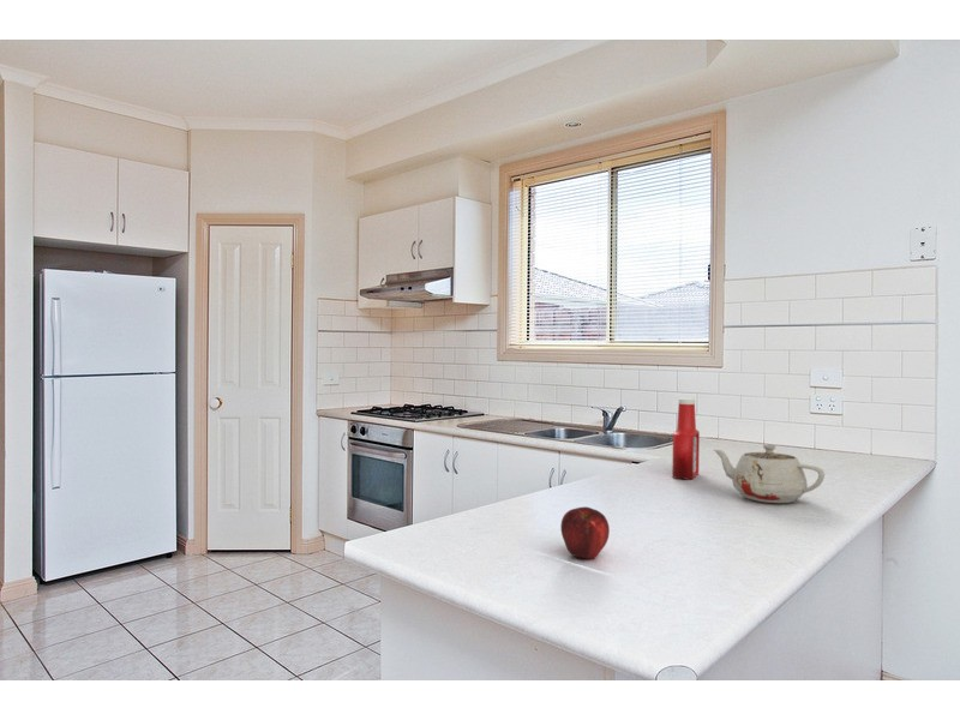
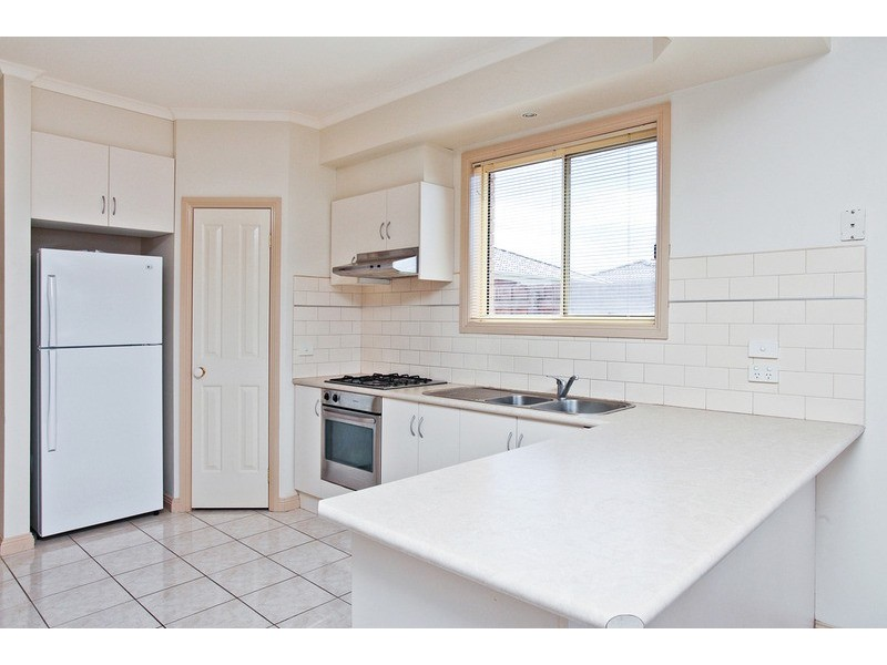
- apple [559,505,611,559]
- soap bottle [671,397,701,480]
- teapot [713,444,826,504]
